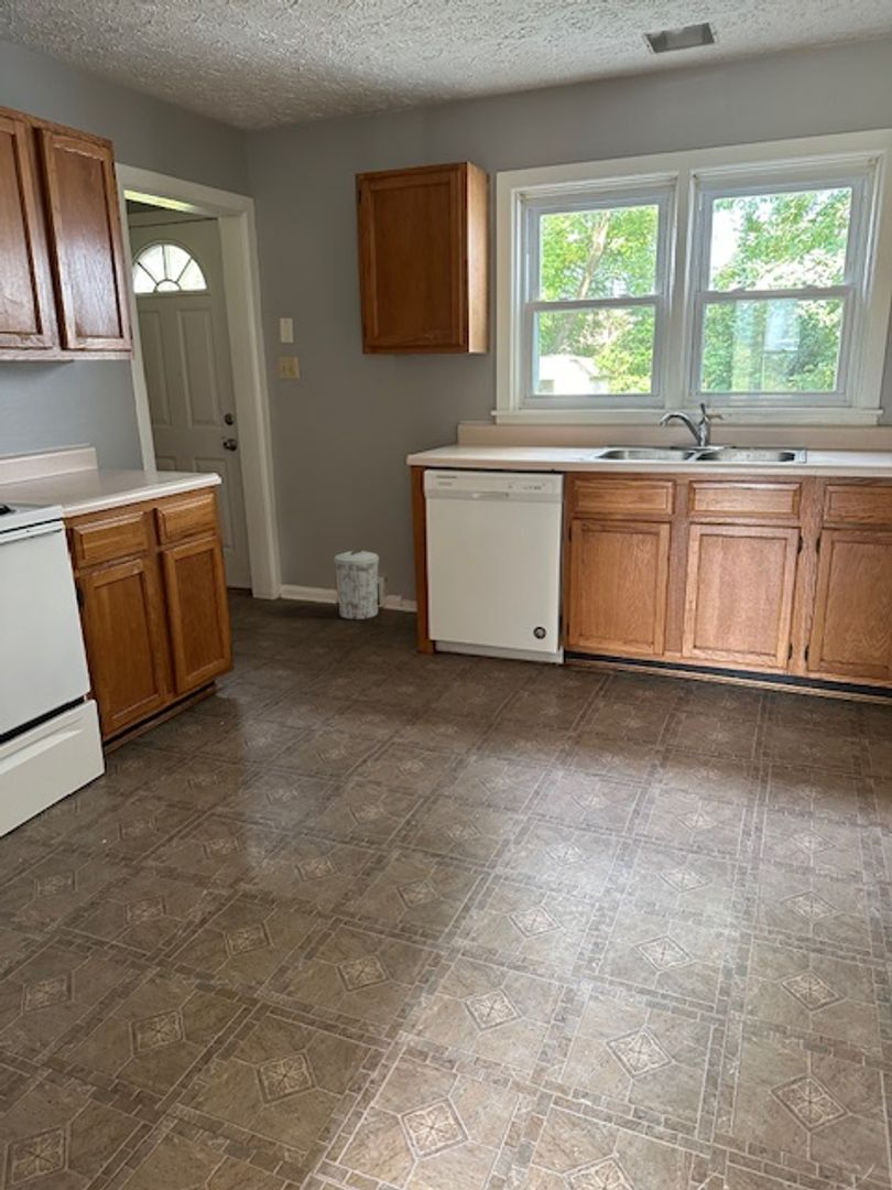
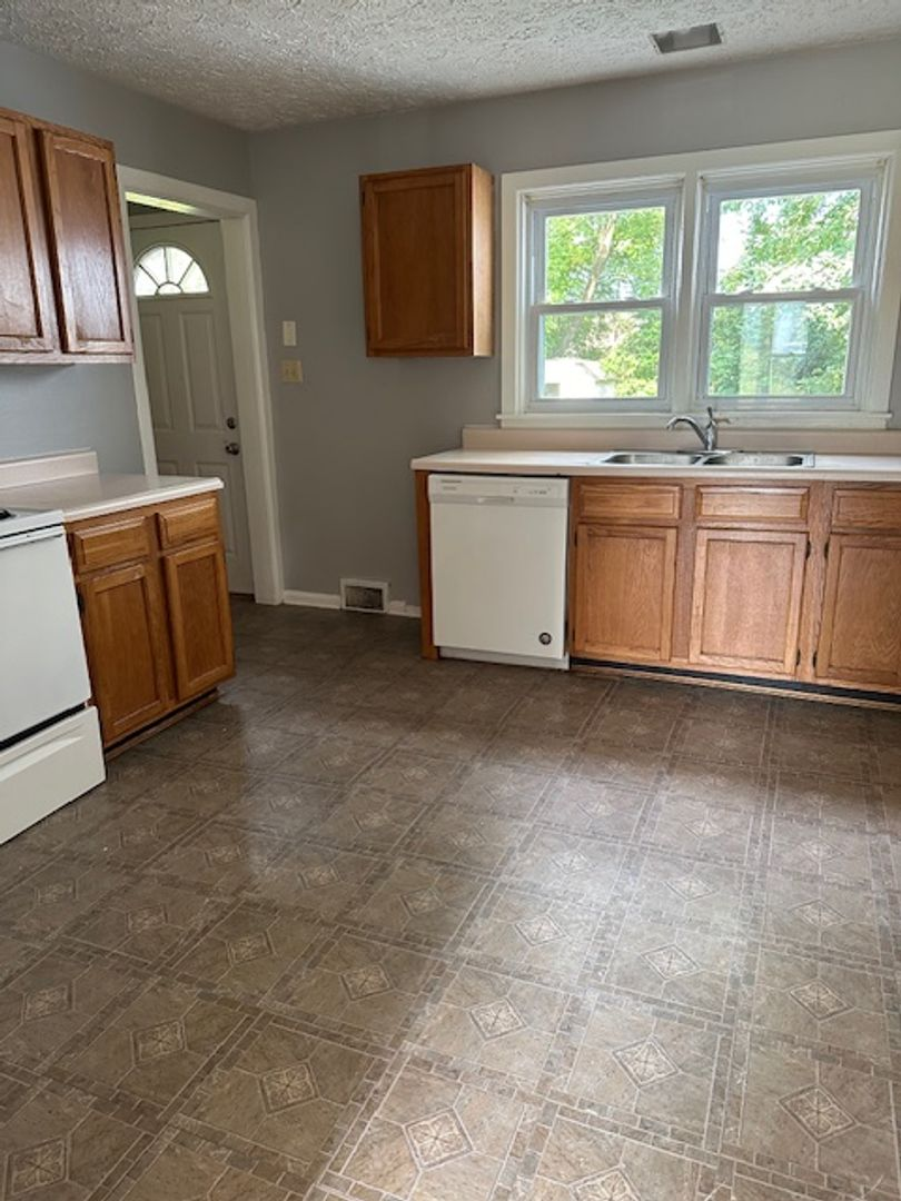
- trash can [333,549,380,620]
